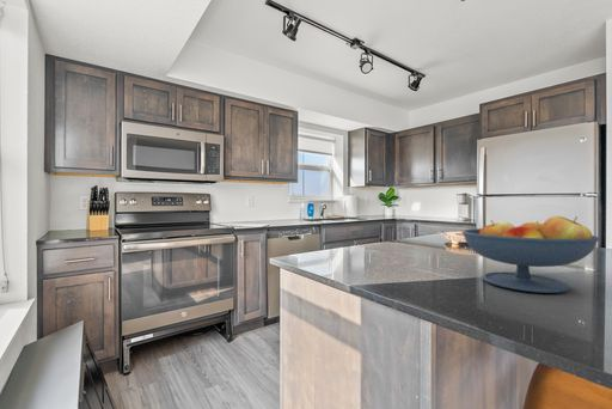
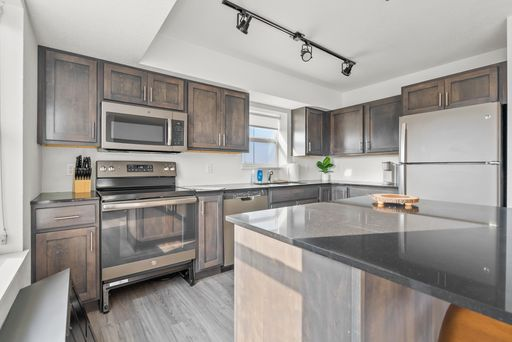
- fruit bowl [460,215,600,294]
